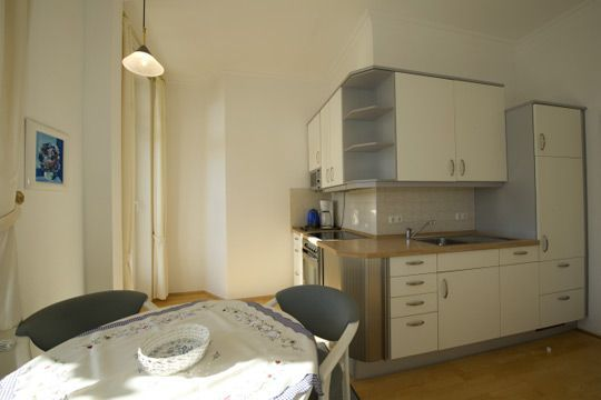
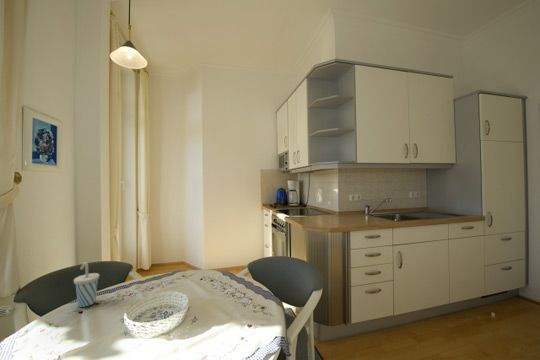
+ cup [73,261,100,308]
